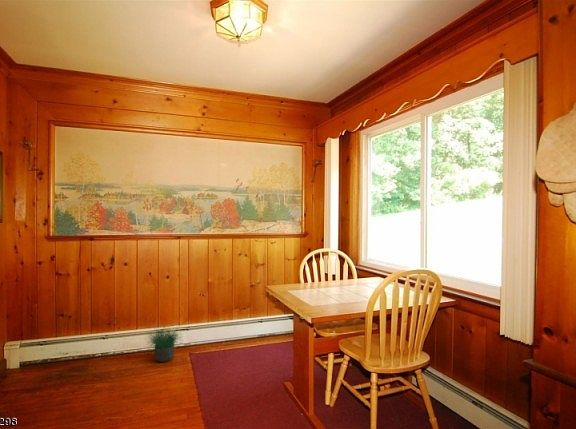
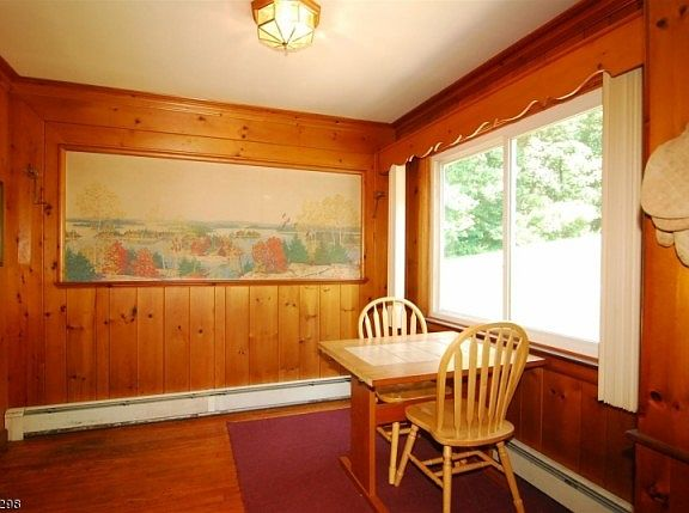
- potted plant [145,317,184,363]
